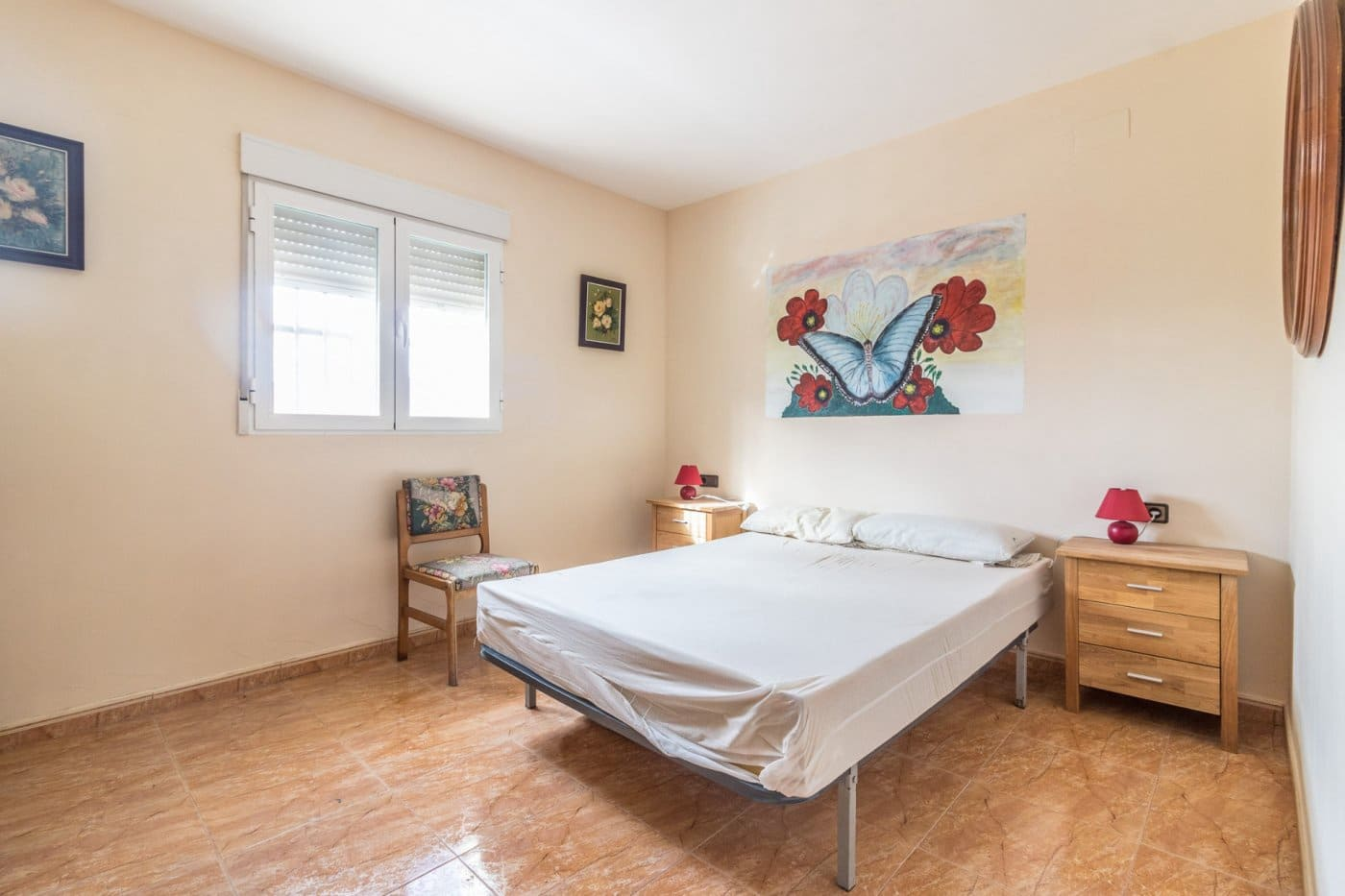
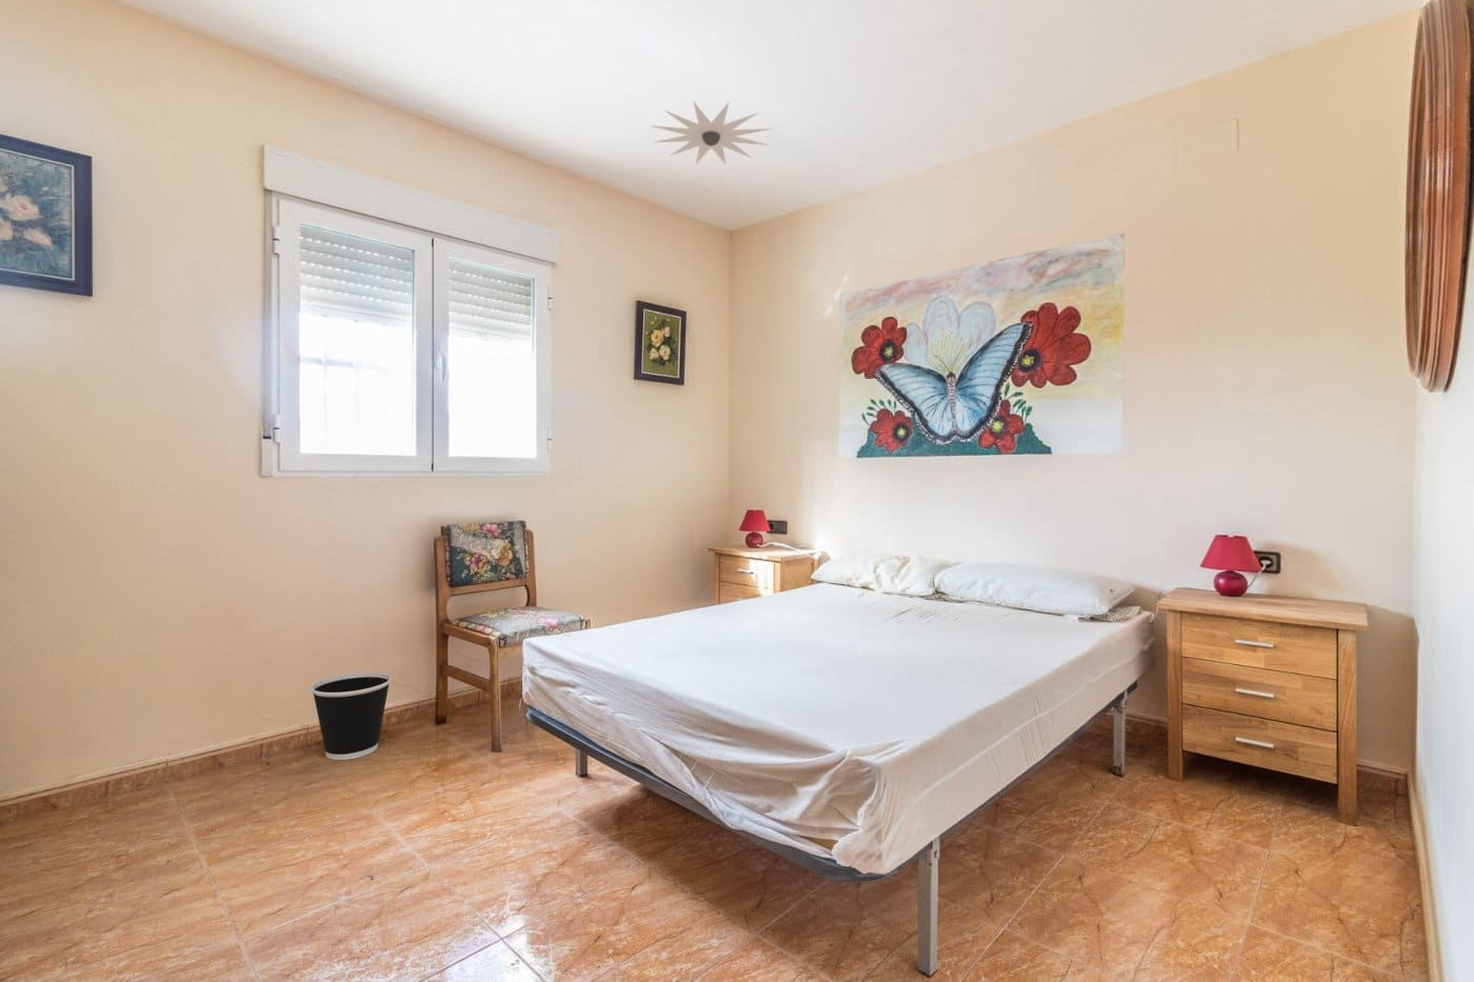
+ ceiling light [649,100,774,167]
+ wastebasket [309,672,392,761]
